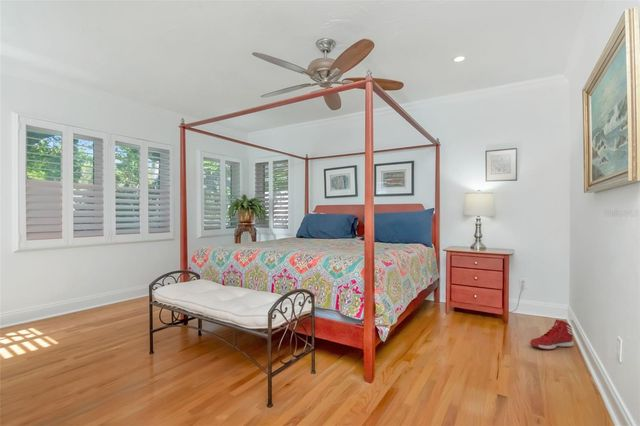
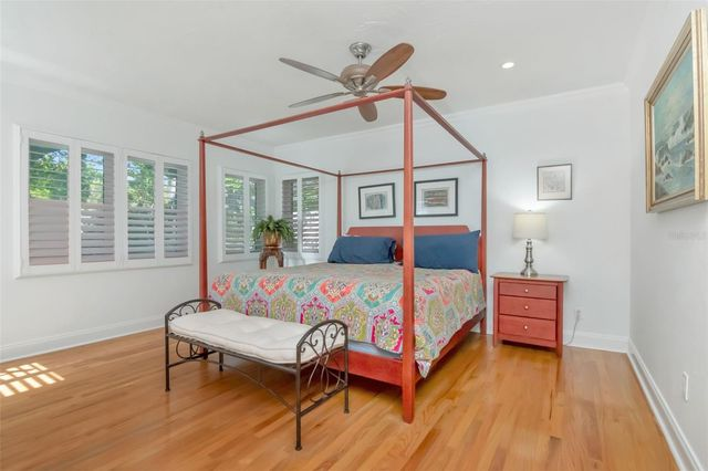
- sneaker [529,318,575,351]
